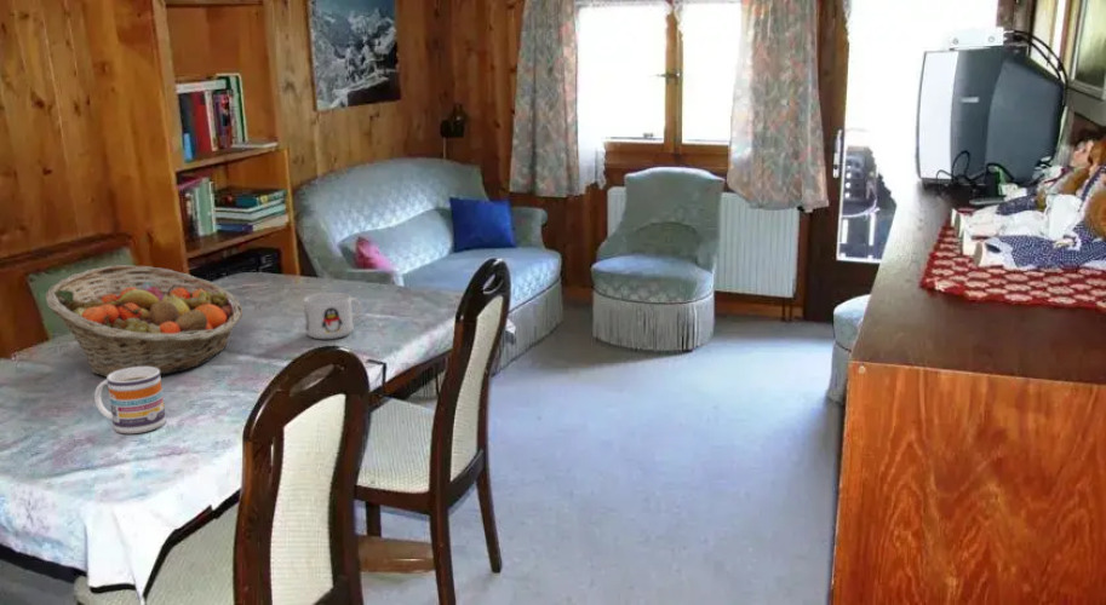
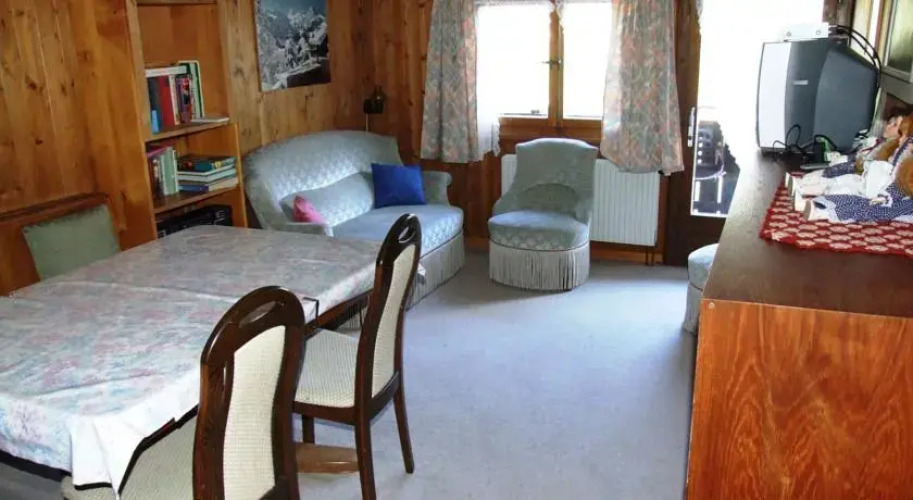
- fruit basket [45,264,243,379]
- mug [303,292,362,340]
- mug [93,367,167,434]
